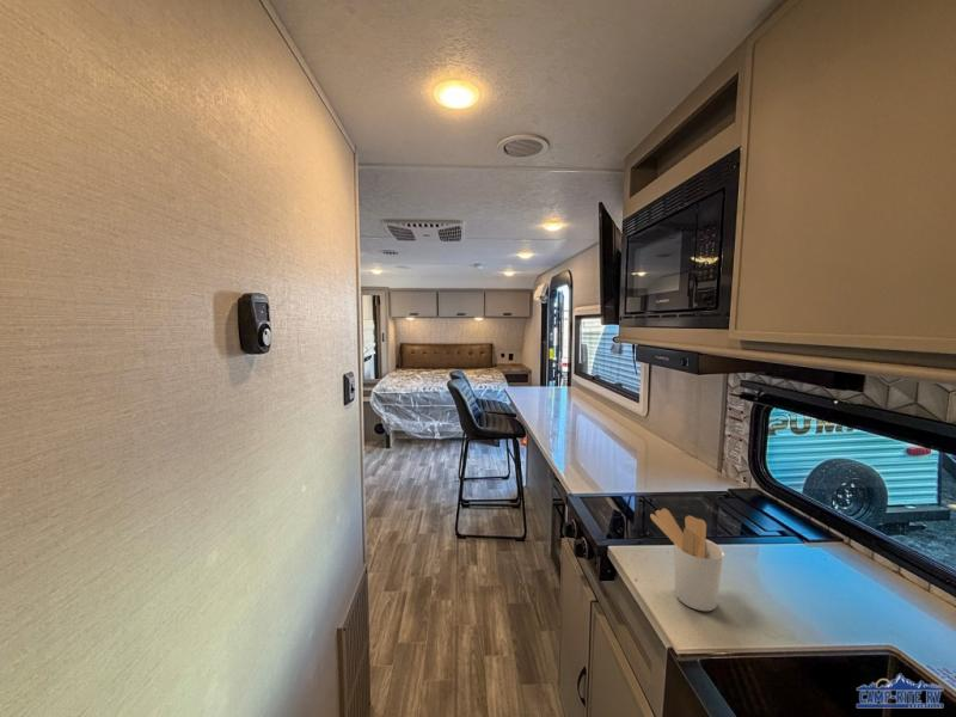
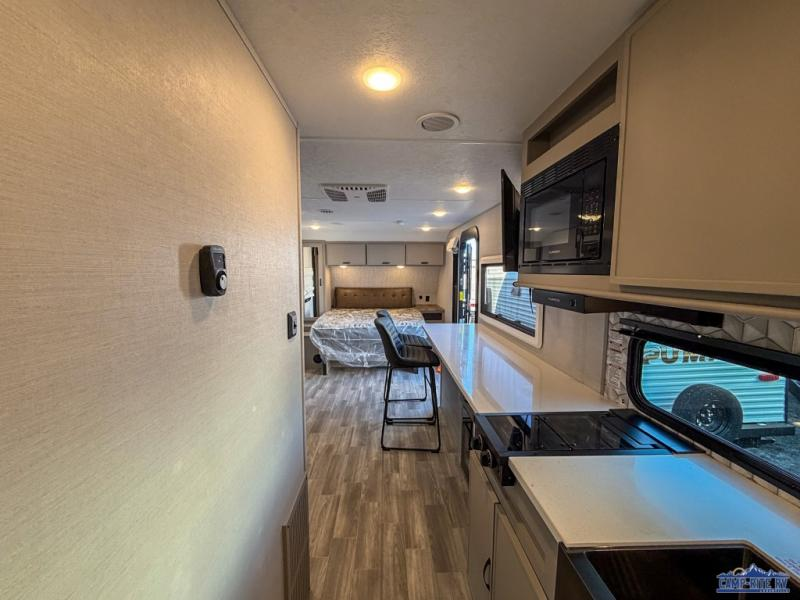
- utensil holder [649,508,725,612]
